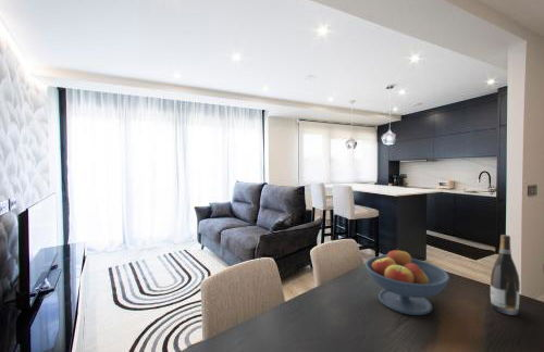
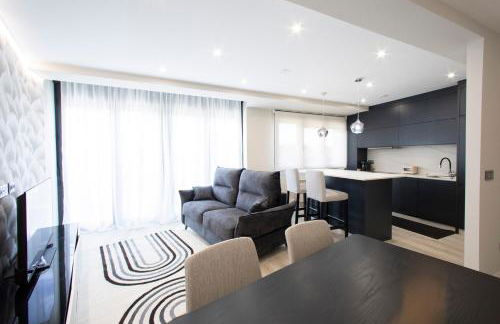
- fruit bowl [364,248,450,316]
- wine bottle [490,234,521,316]
